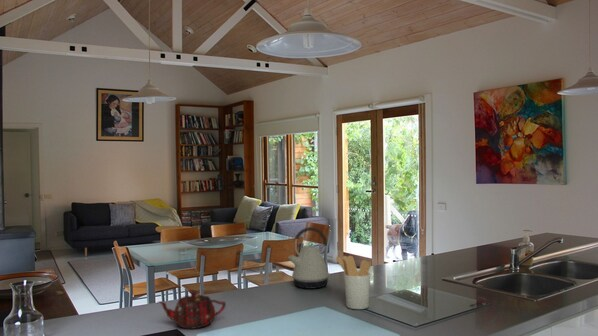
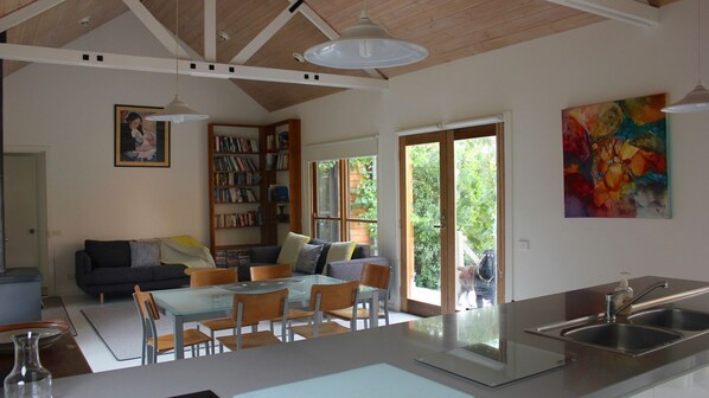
- utensil holder [335,255,372,310]
- teapot [157,288,227,330]
- kettle [287,226,331,290]
